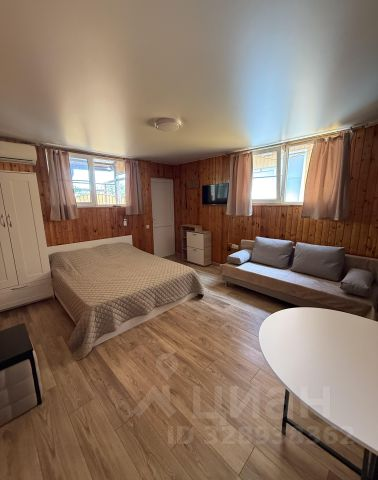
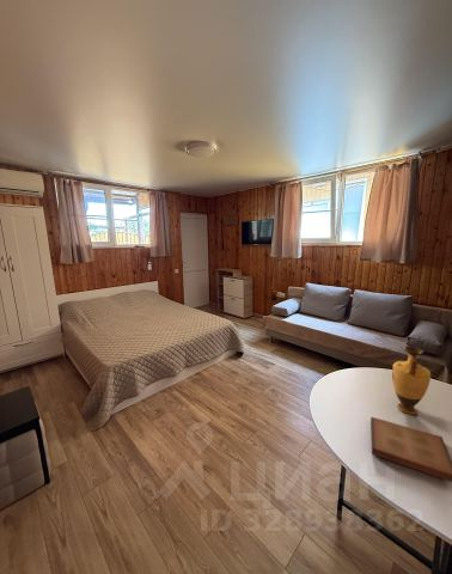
+ book [369,416,452,483]
+ vase [391,346,432,415]
